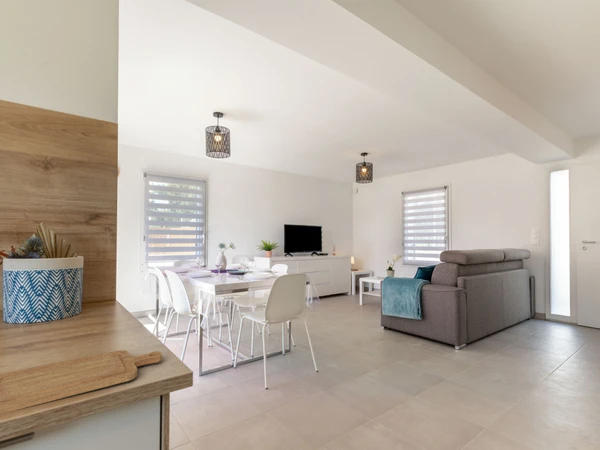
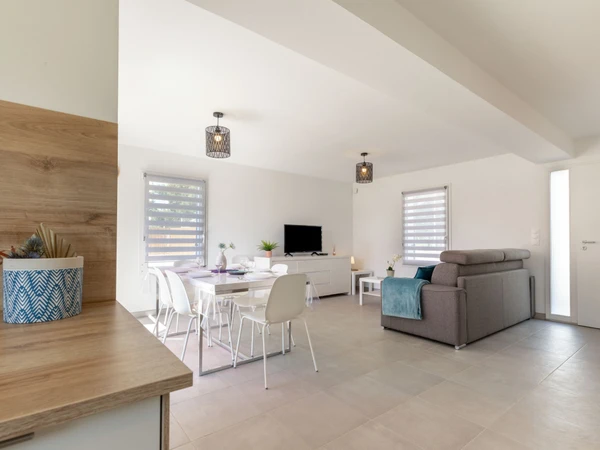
- chopping board [0,349,163,415]
